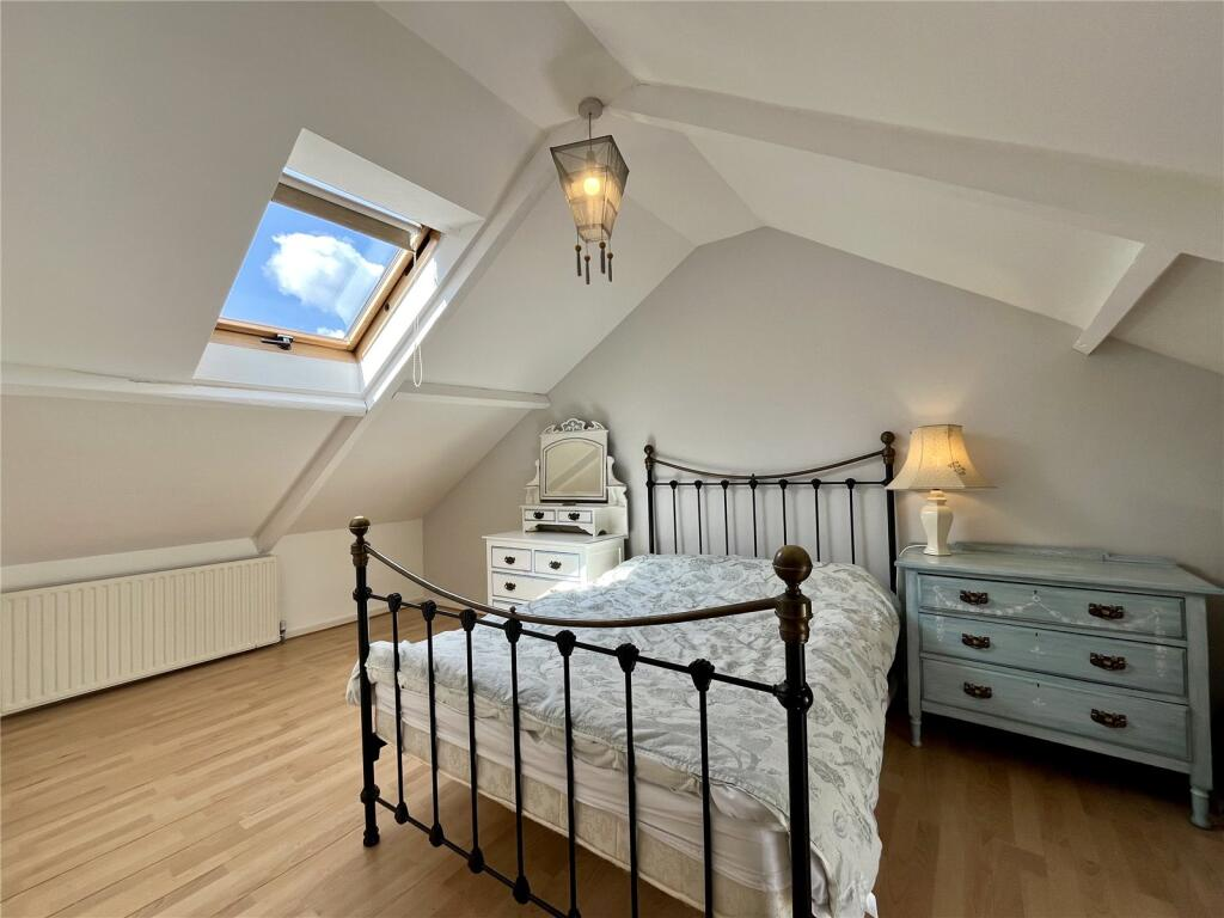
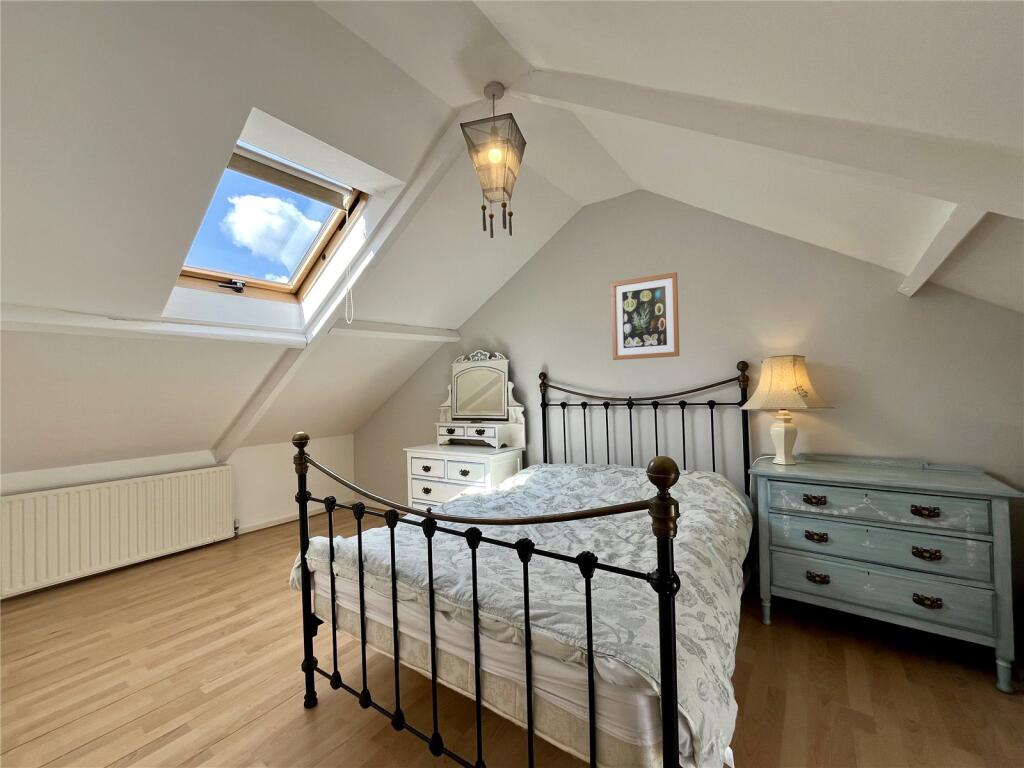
+ wall art [610,271,680,361]
